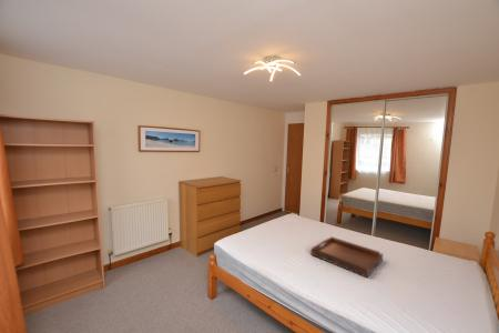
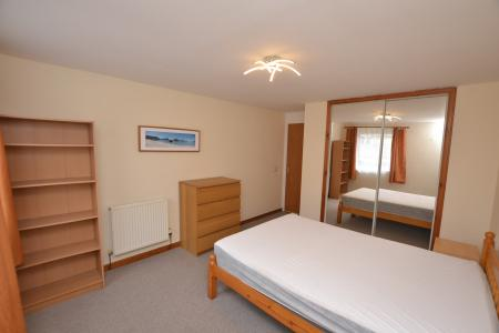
- serving tray [310,235,384,279]
